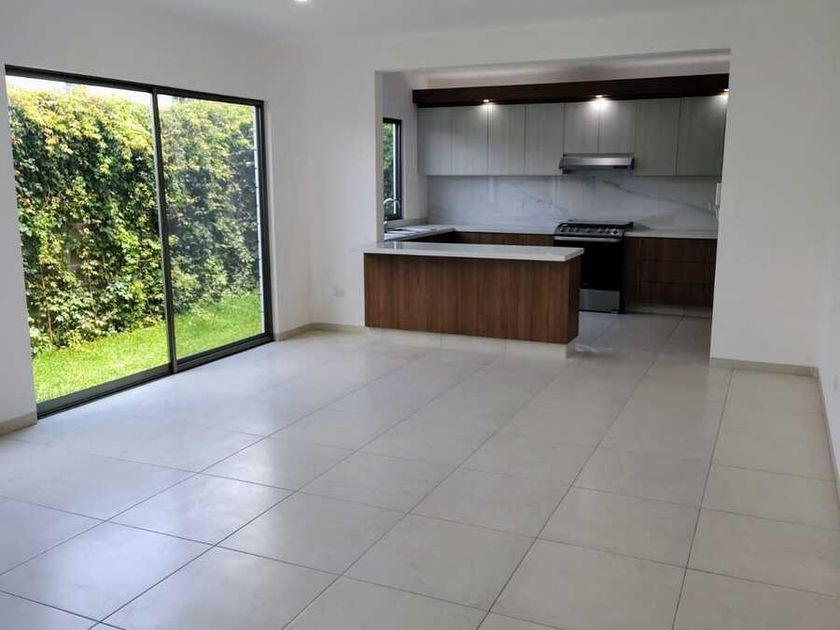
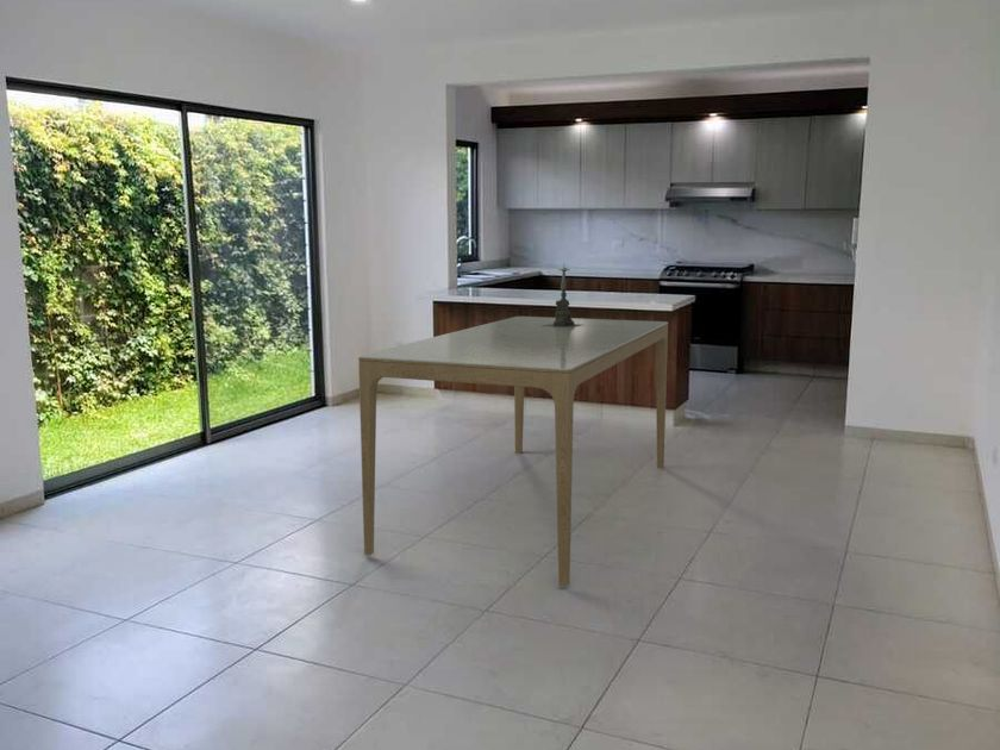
+ candle holder [540,264,581,327]
+ dining table [357,315,669,587]
